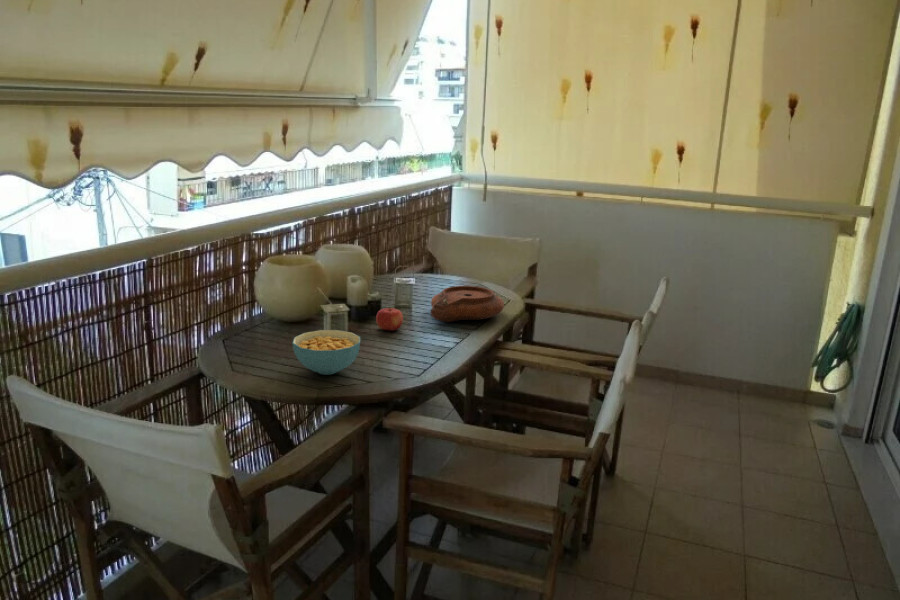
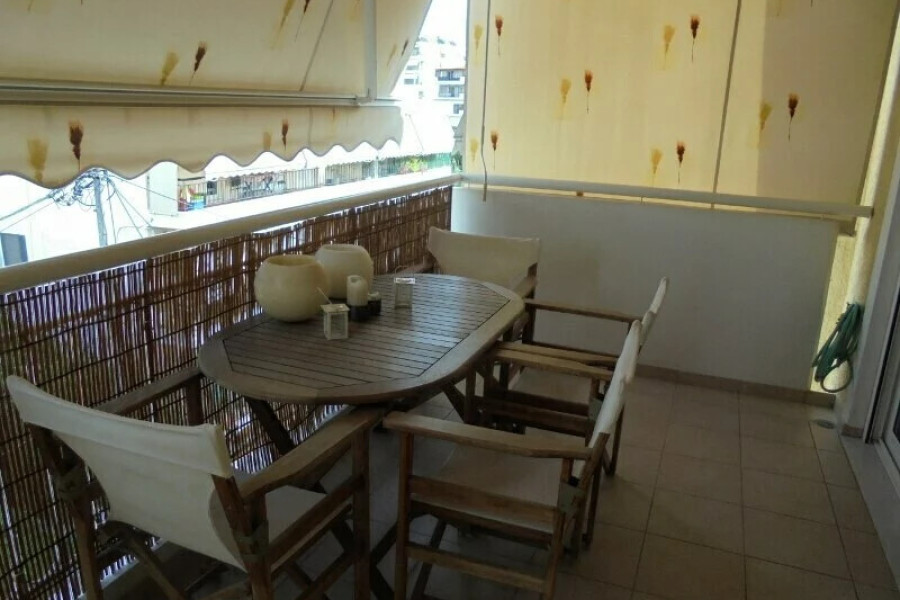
- cereal bowl [292,329,361,376]
- fruit [375,307,404,332]
- plate [430,285,505,323]
